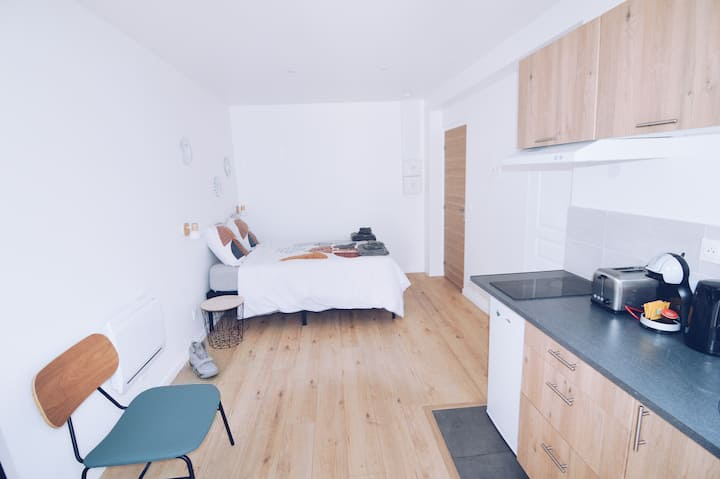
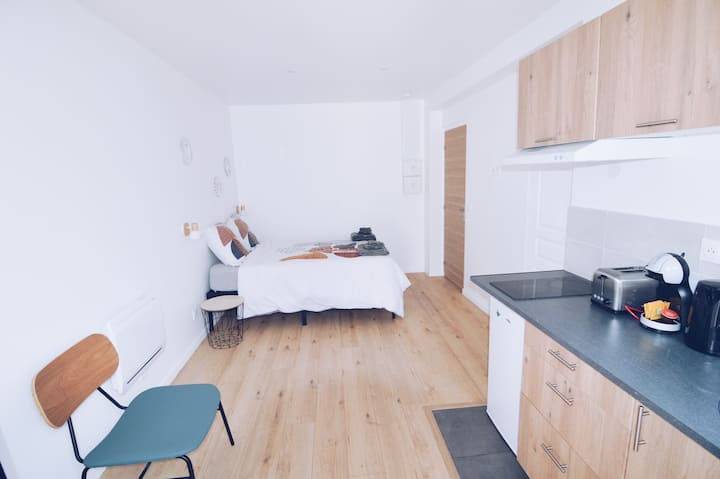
- sneaker [188,339,219,379]
